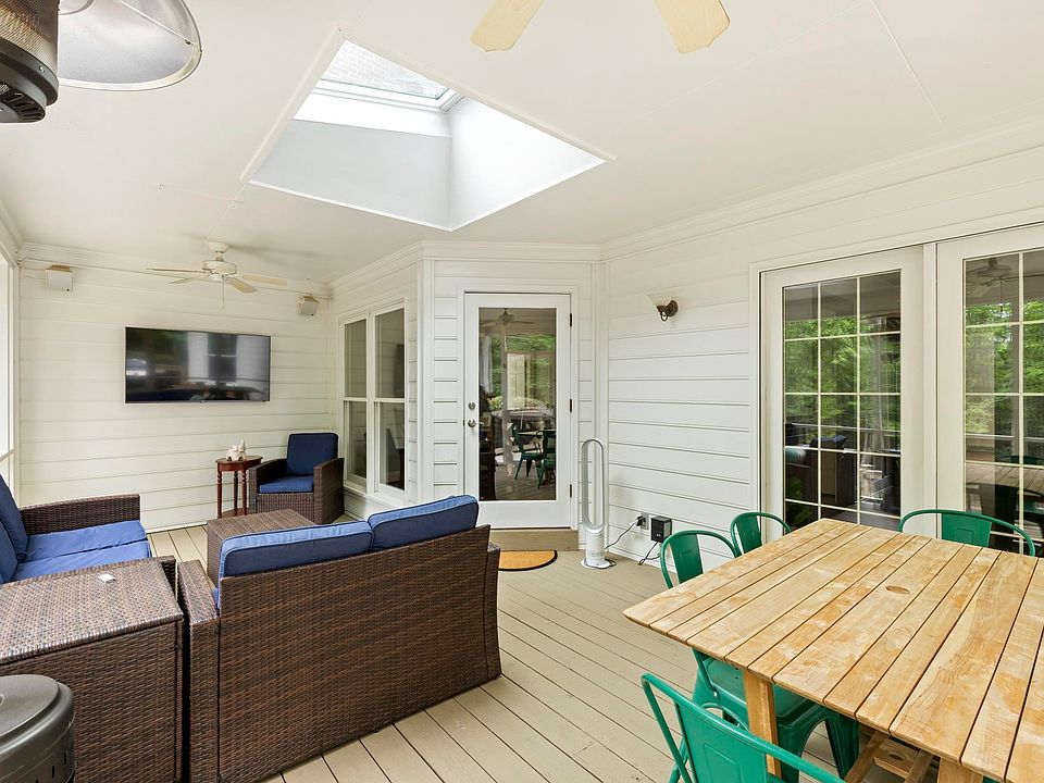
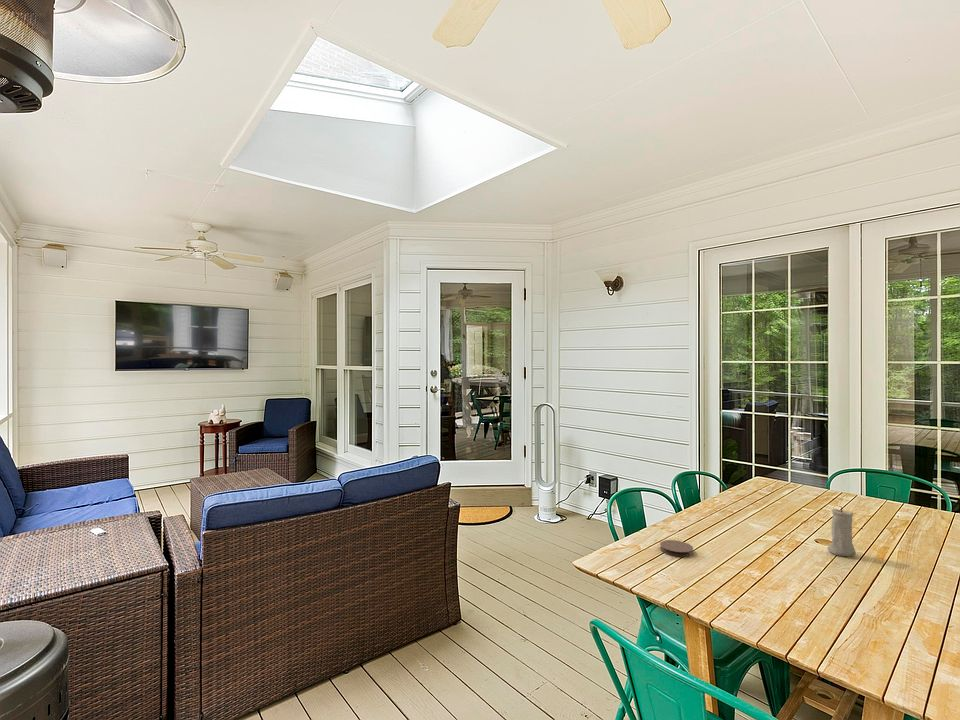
+ coaster [659,539,694,557]
+ candle [826,506,857,557]
